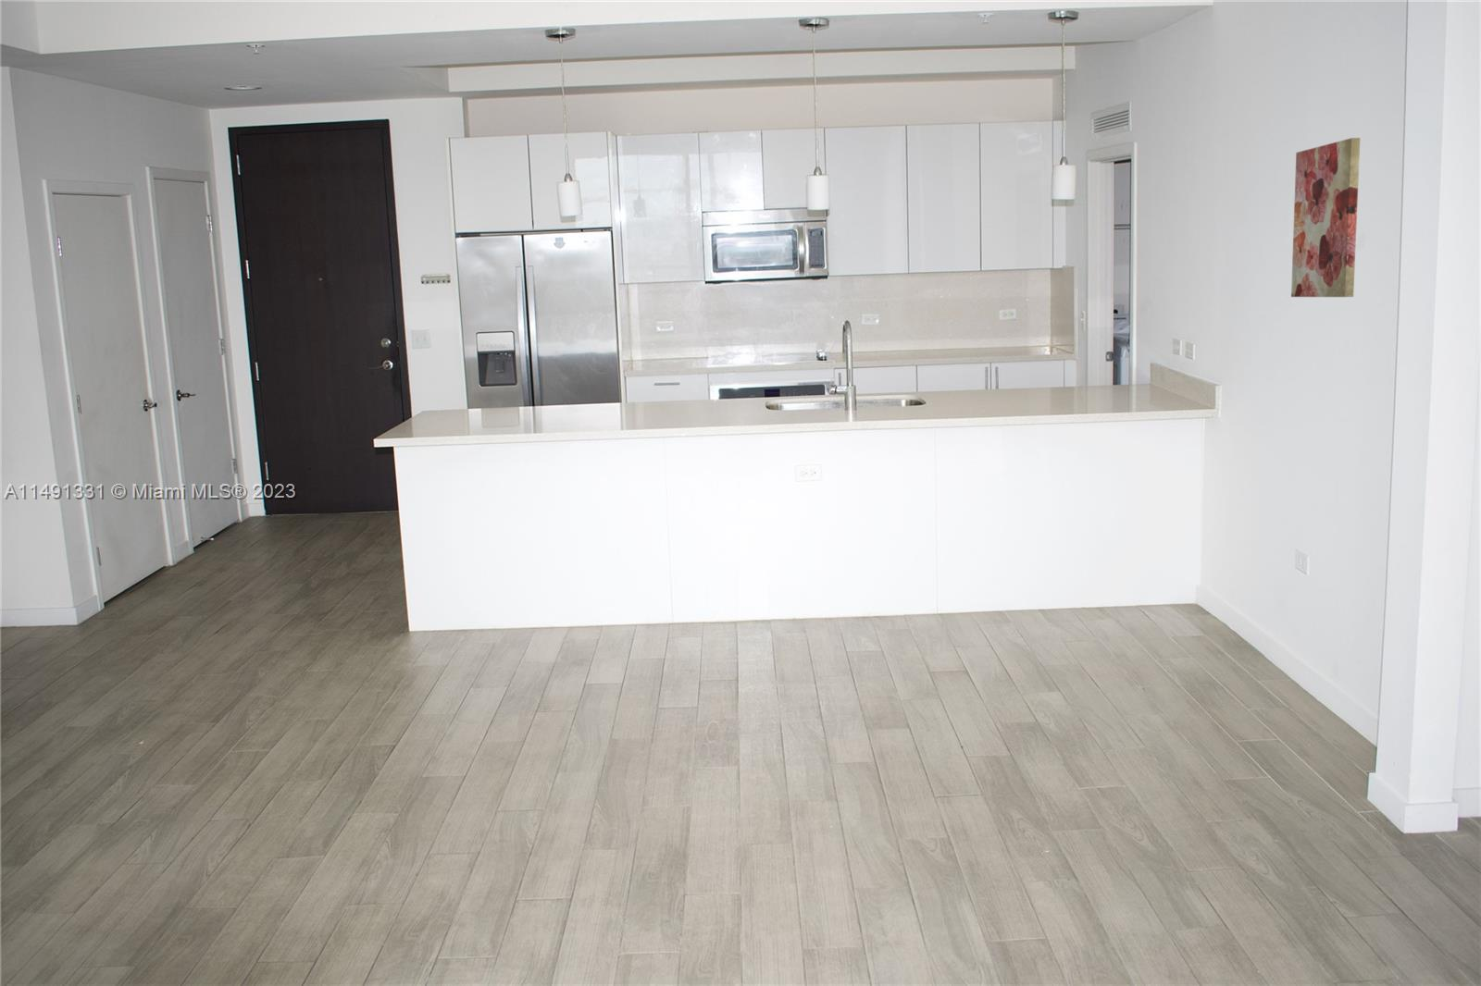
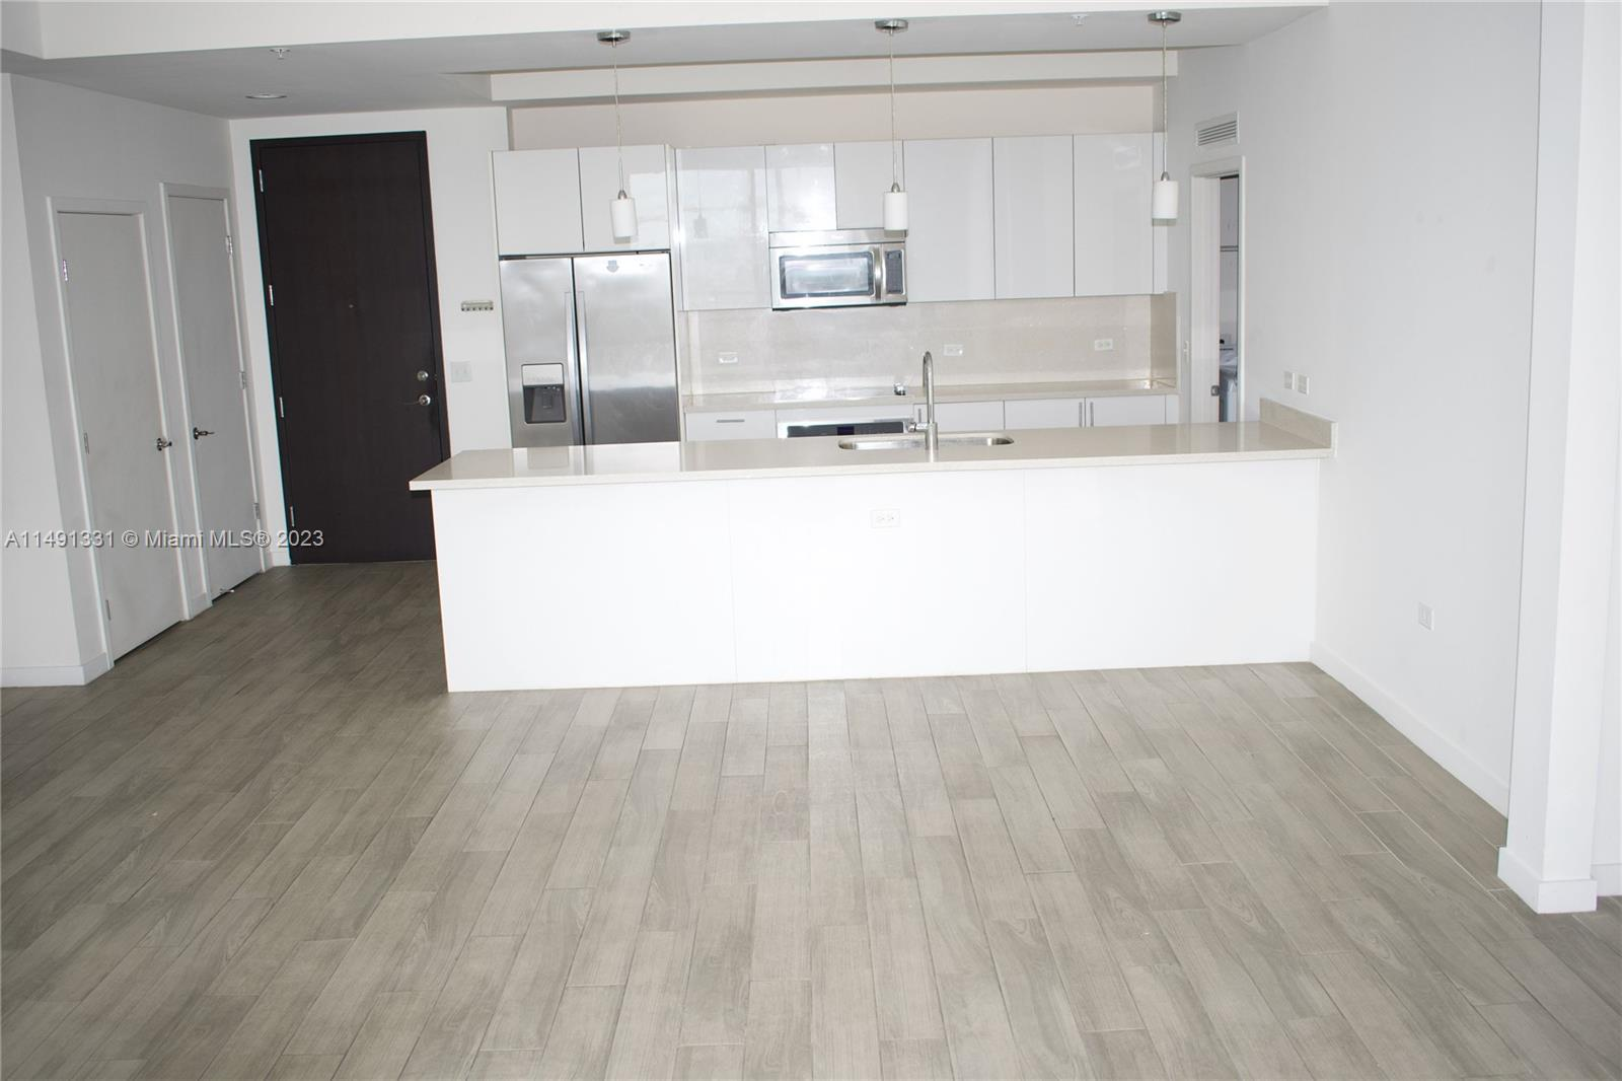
- wall art [1291,136,1361,298]
